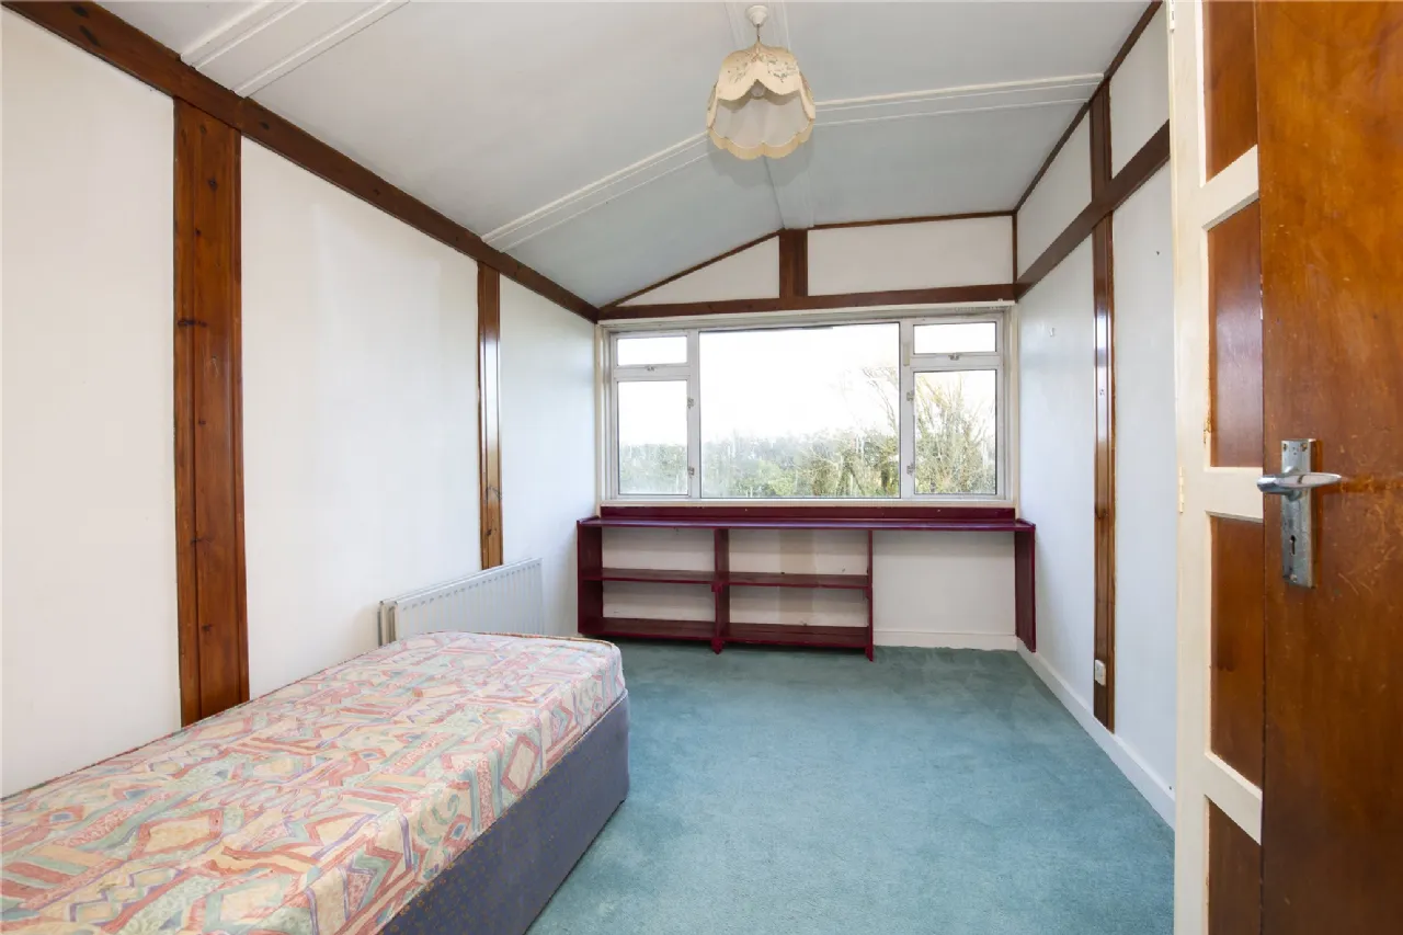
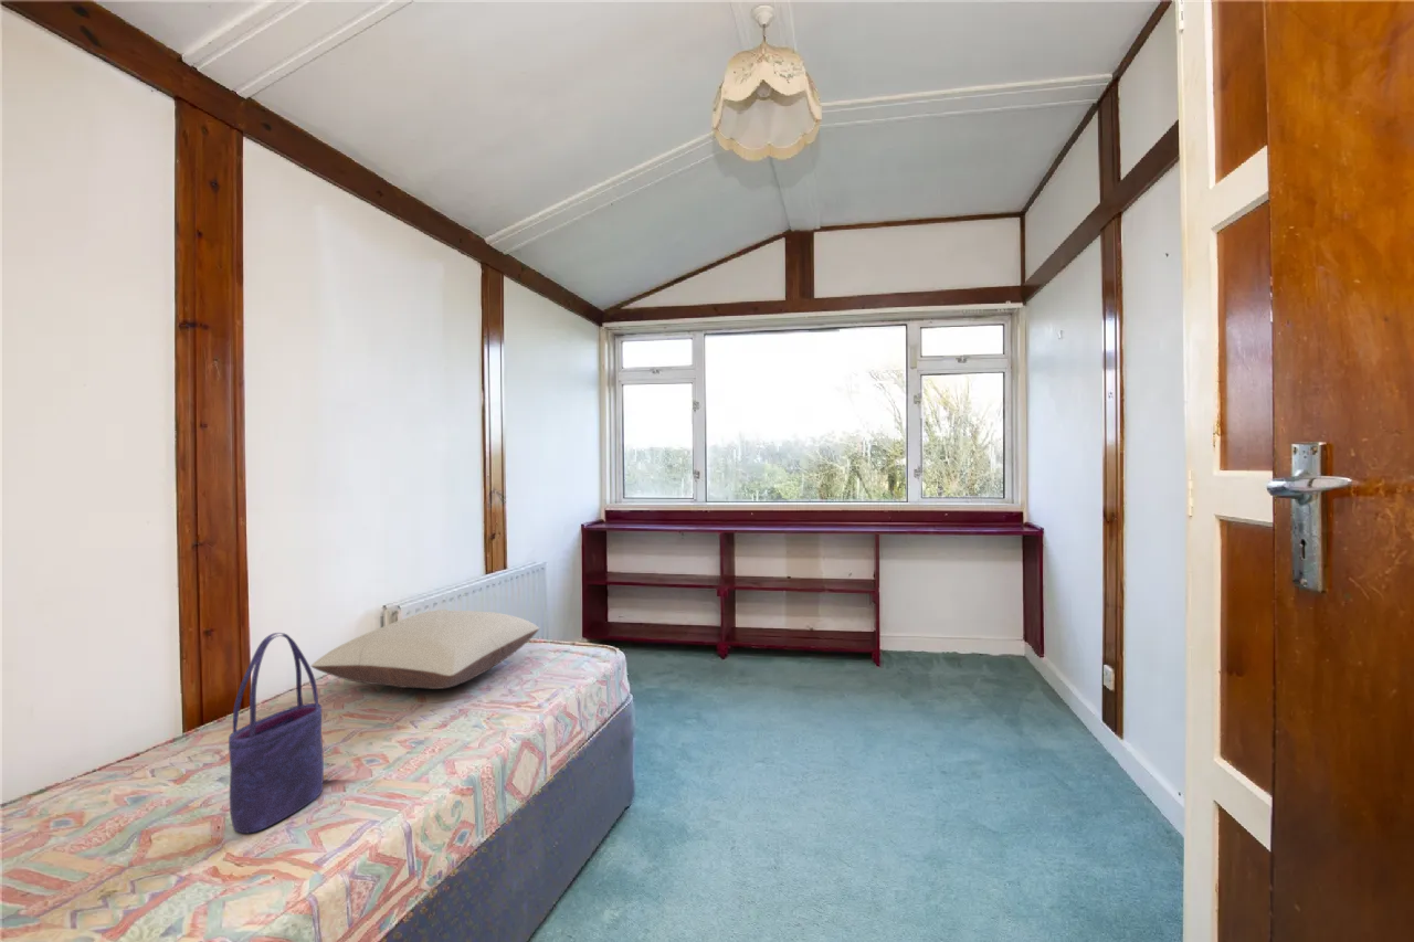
+ tote bag [228,632,325,834]
+ pillow [310,608,540,690]
